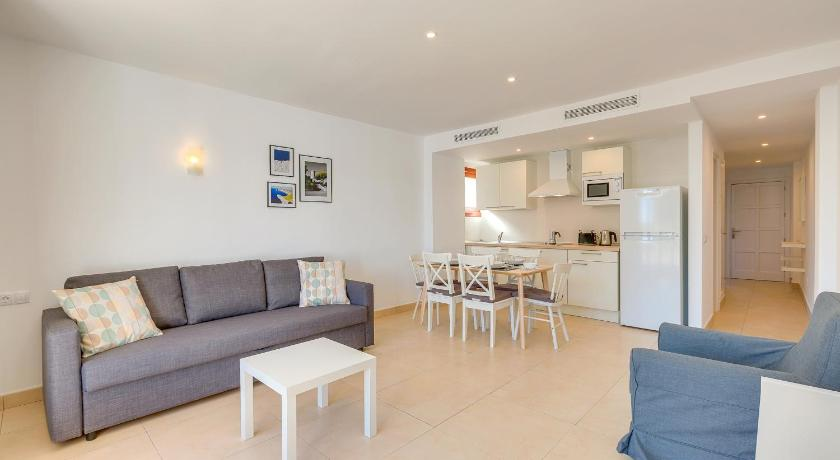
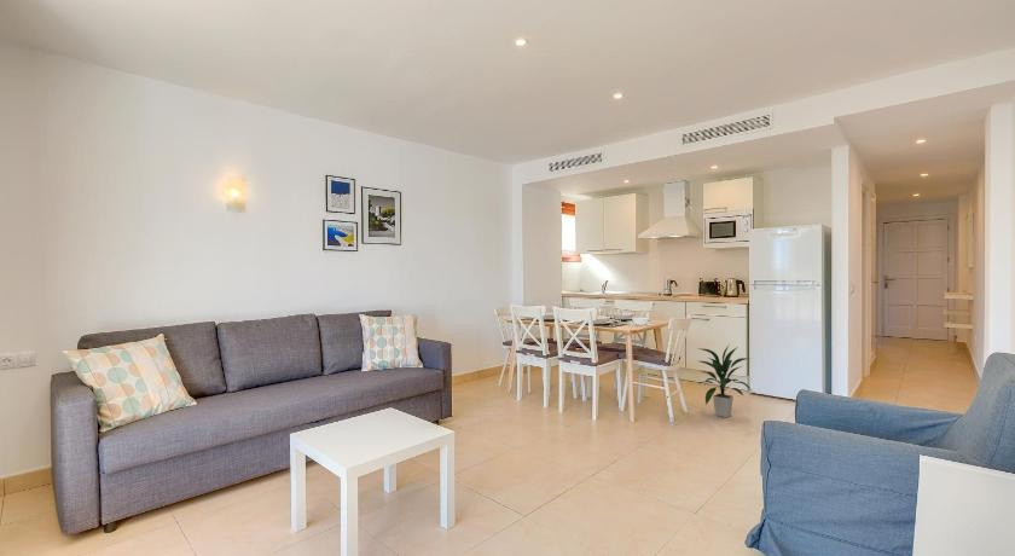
+ indoor plant [695,344,754,418]
